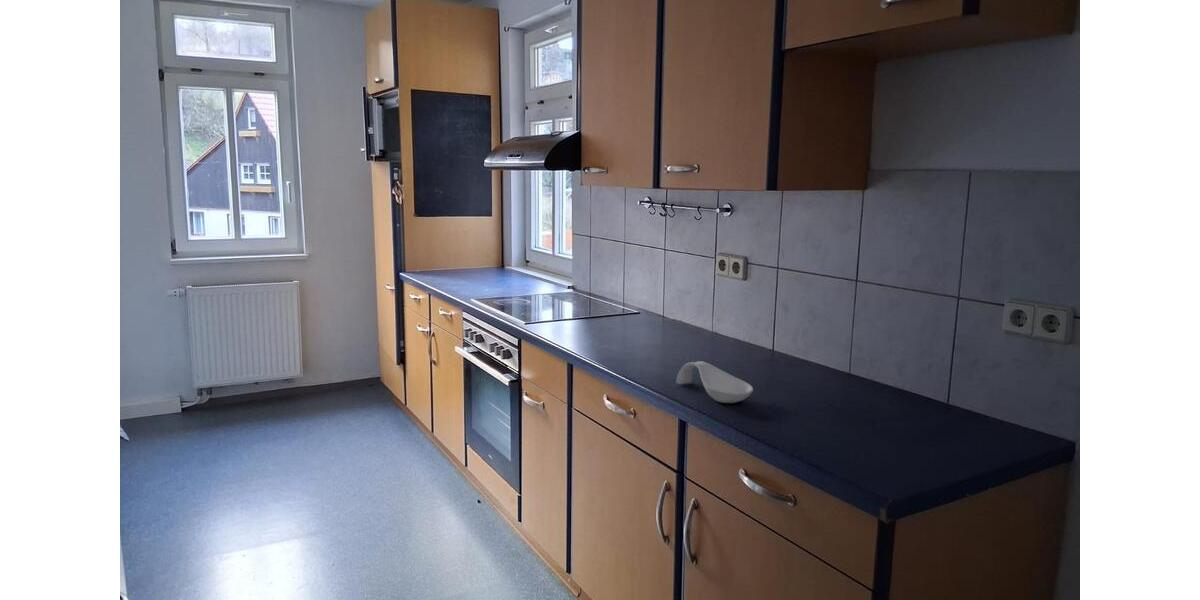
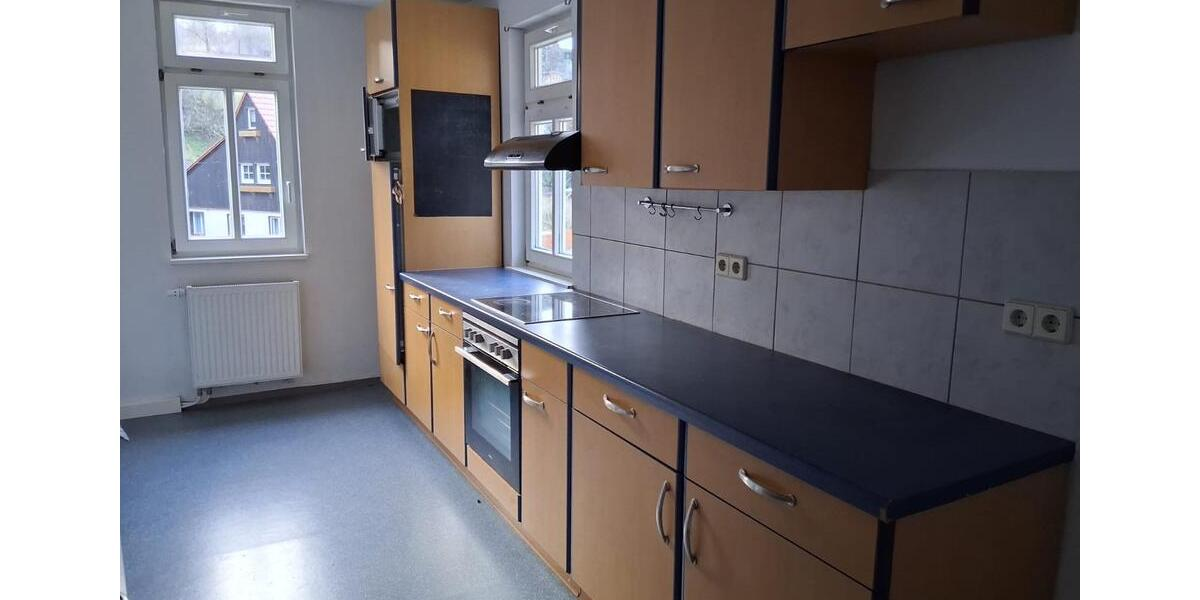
- spoon rest [675,360,754,404]
